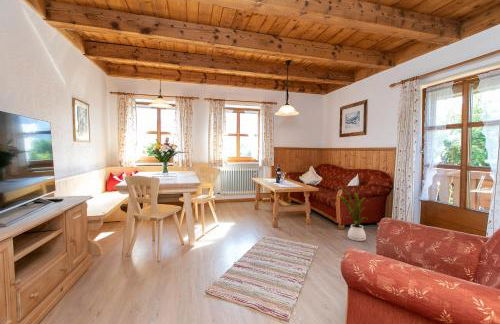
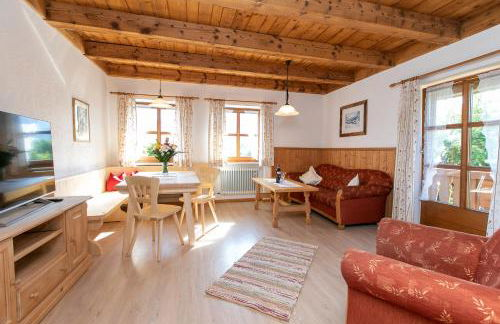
- house plant [337,188,369,242]
